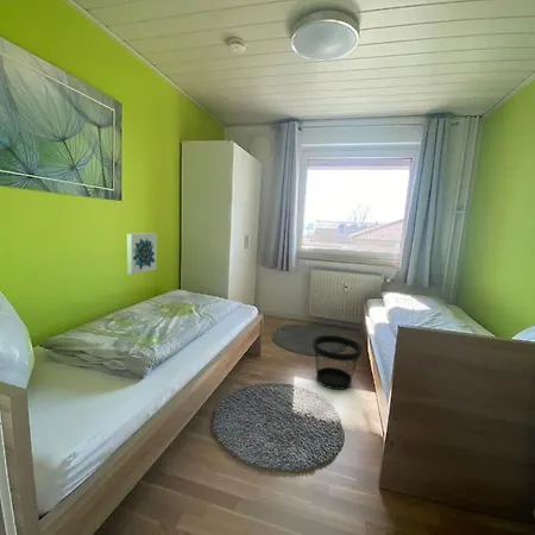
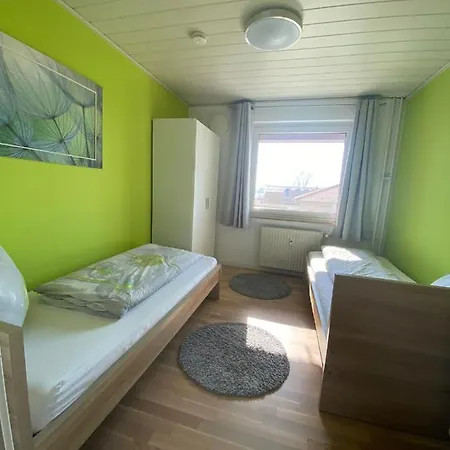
- wall art [126,232,158,276]
- wastebasket [311,334,364,391]
